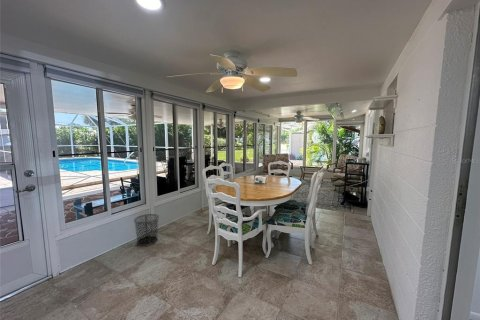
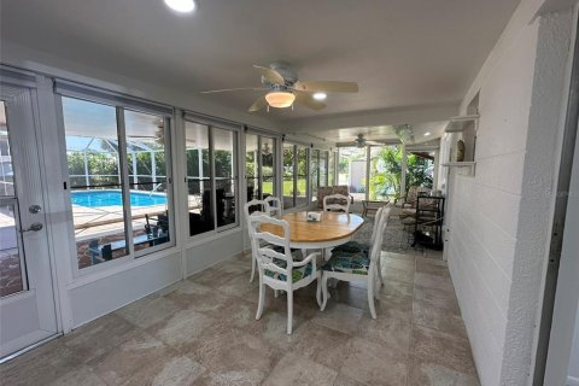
- waste bin [133,213,160,247]
